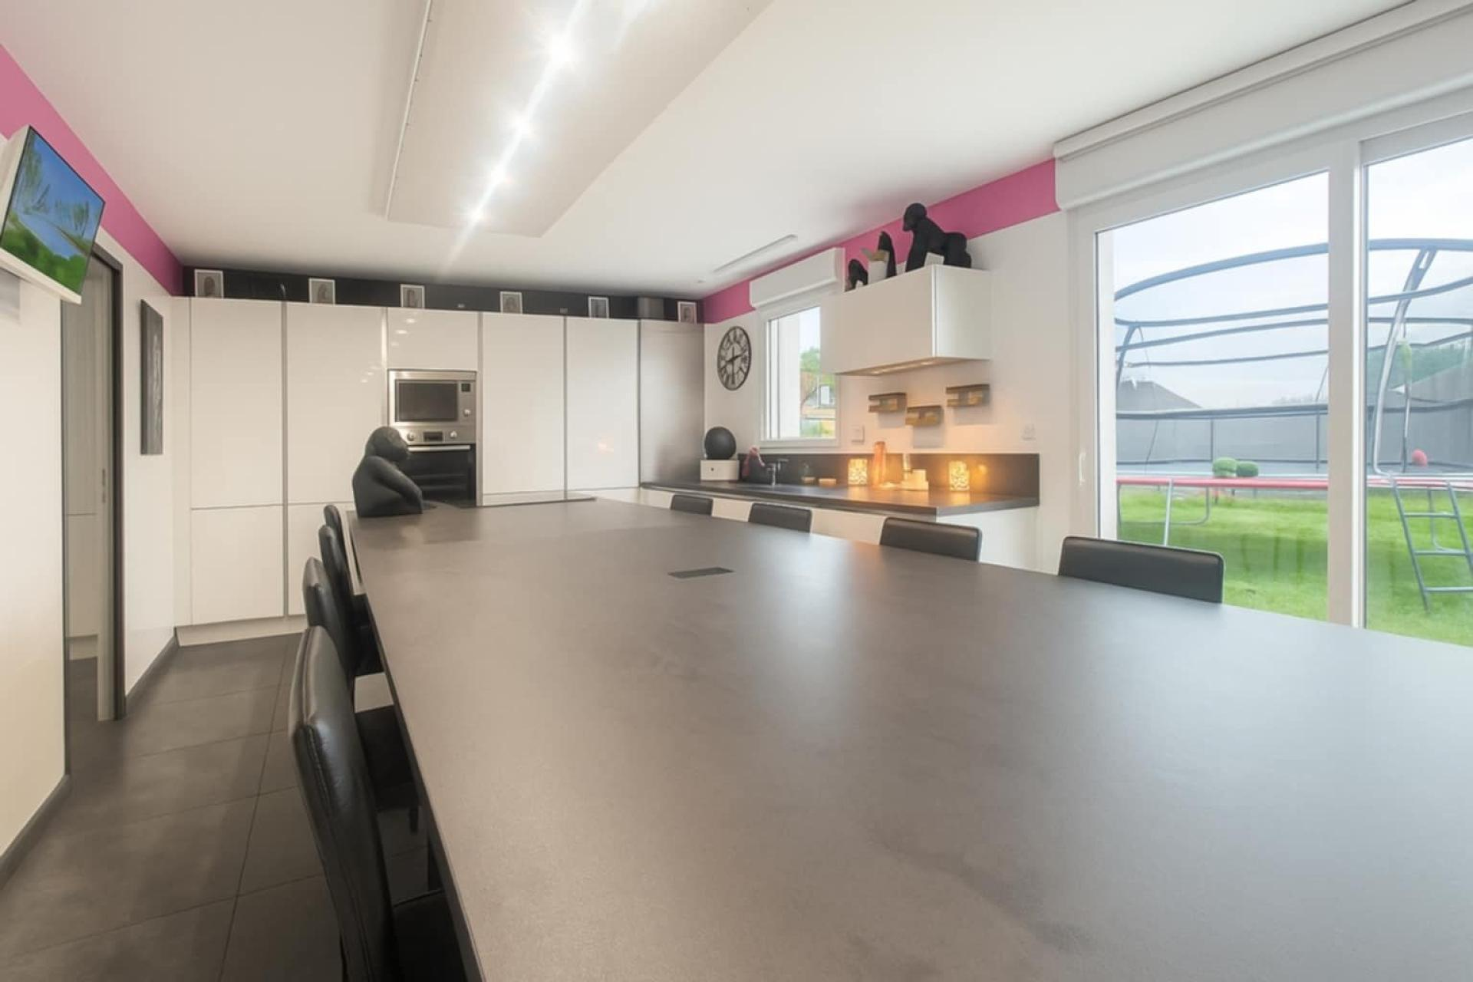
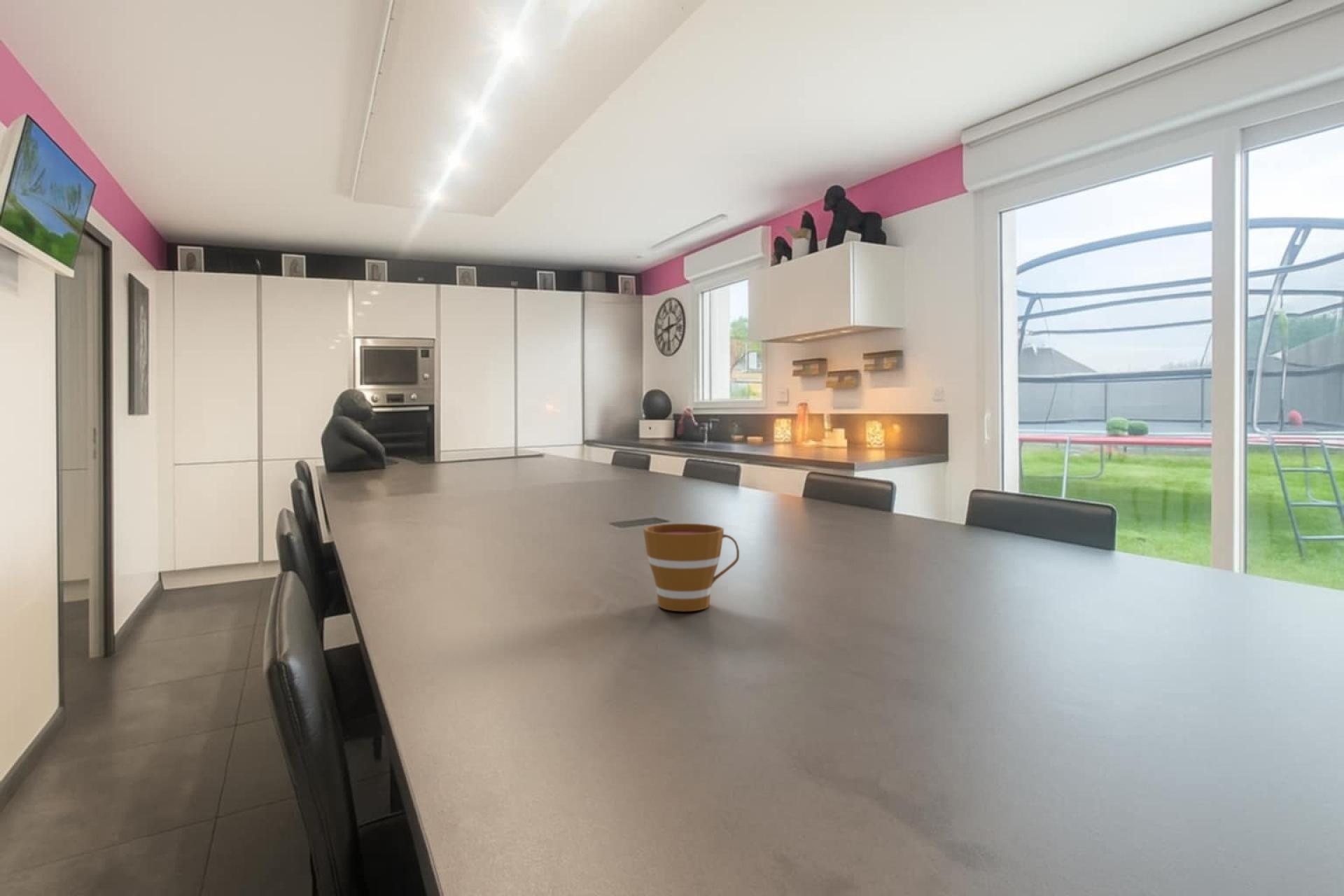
+ cup [643,523,740,612]
